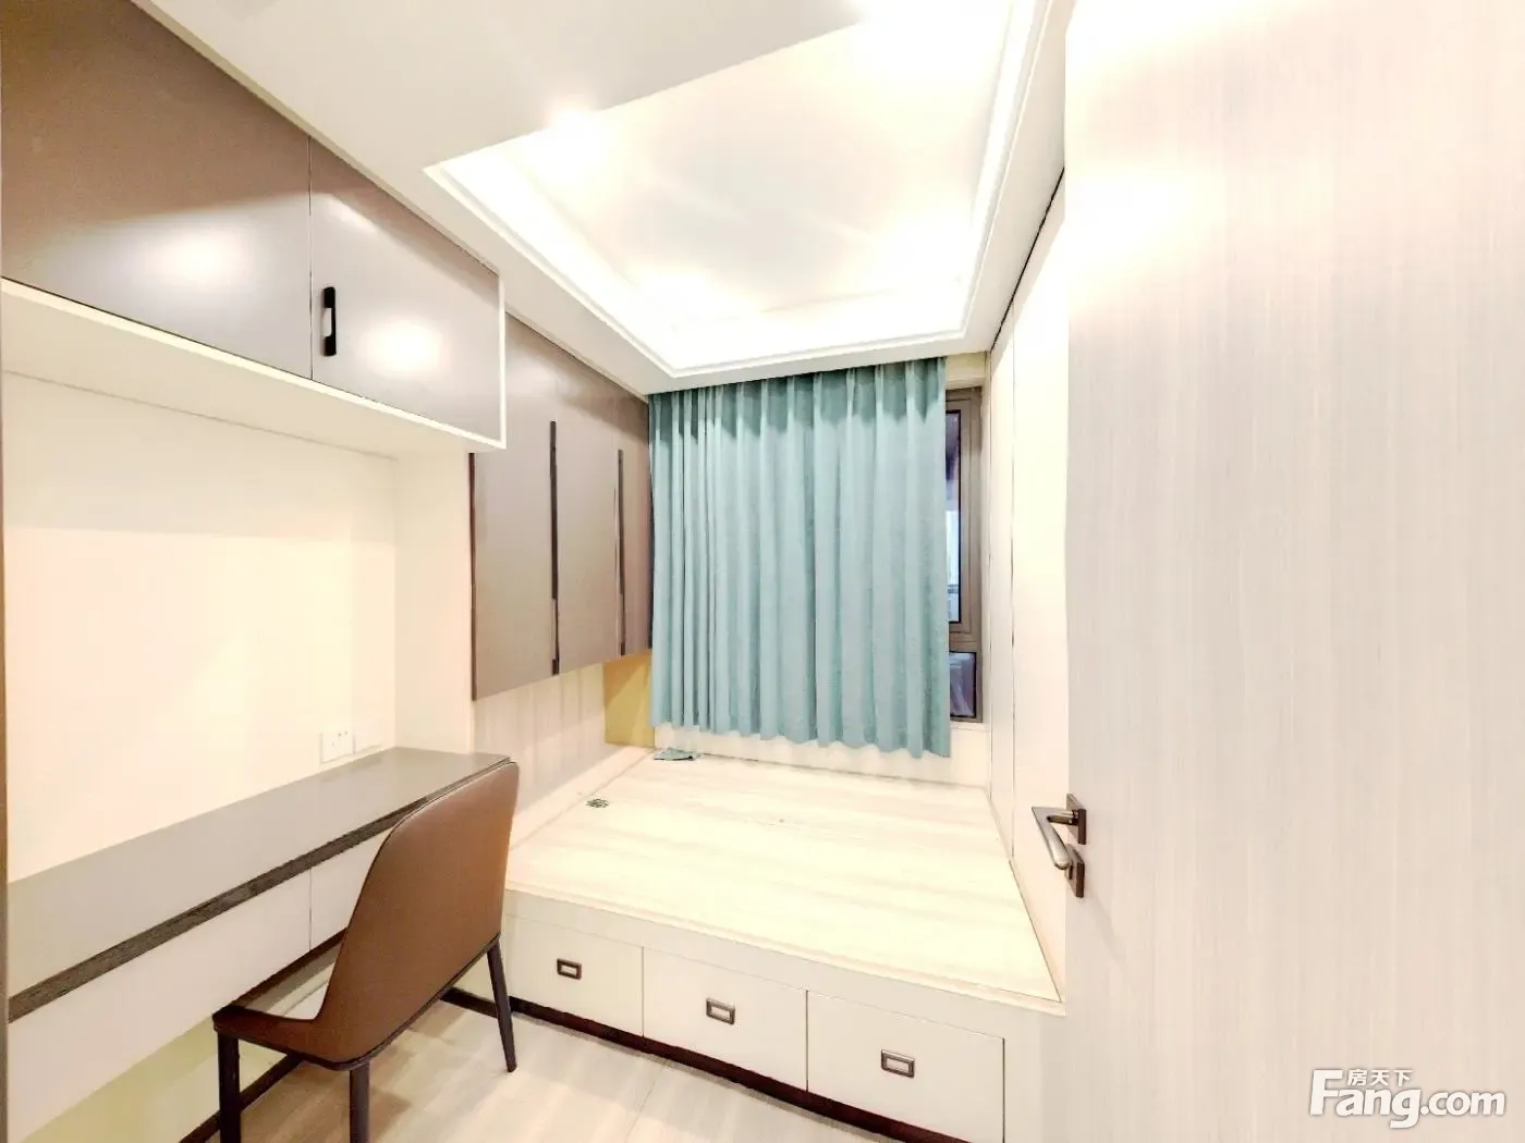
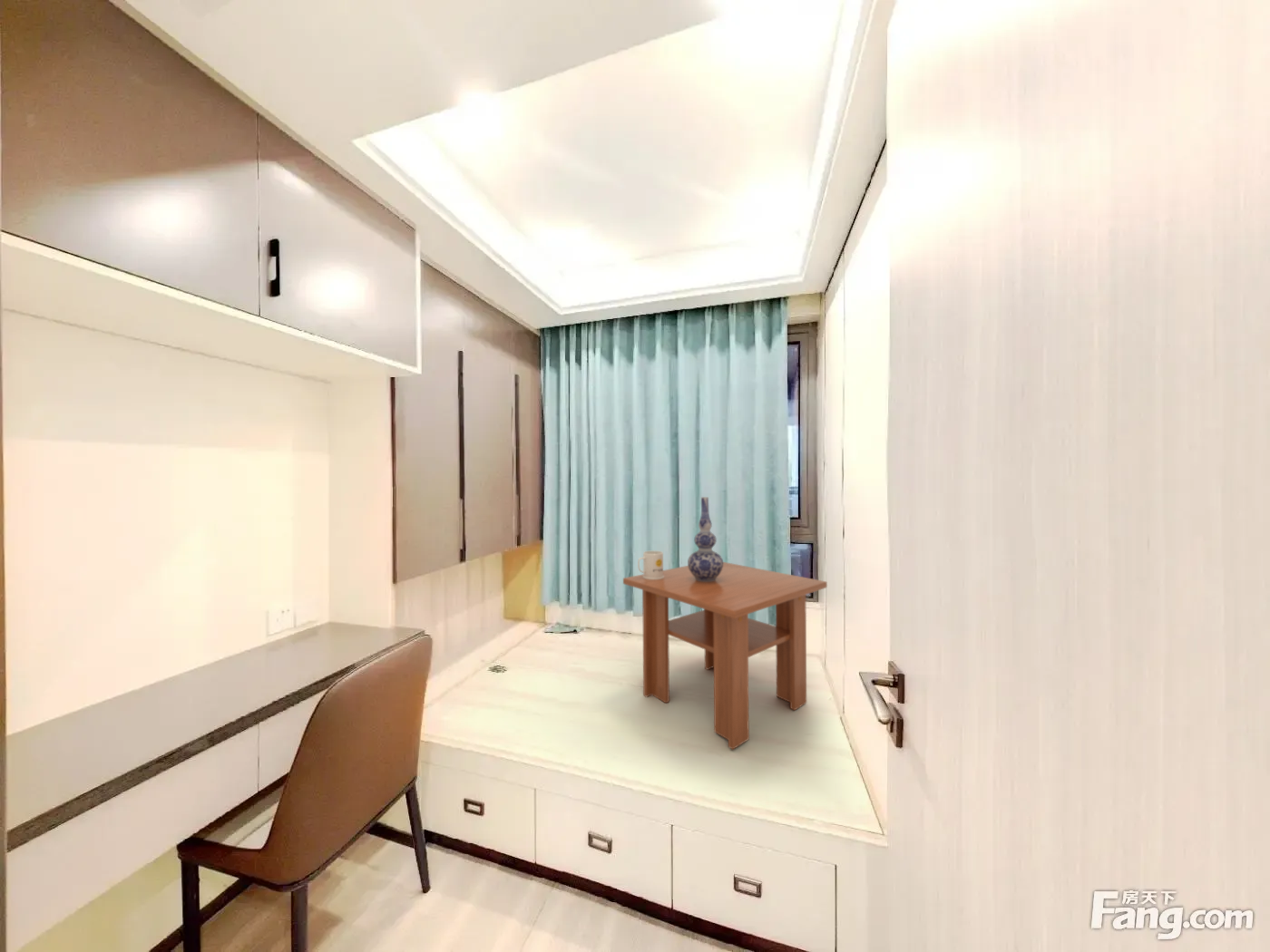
+ mug [637,549,664,579]
+ coffee table [622,561,828,750]
+ vase [687,496,724,582]
